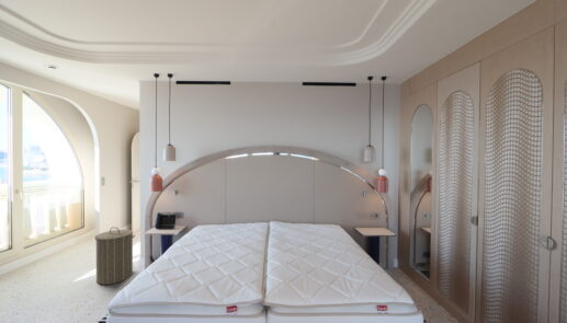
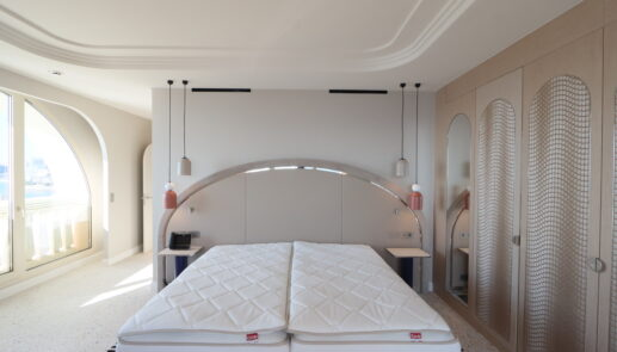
- laundry hamper [93,226,136,286]
